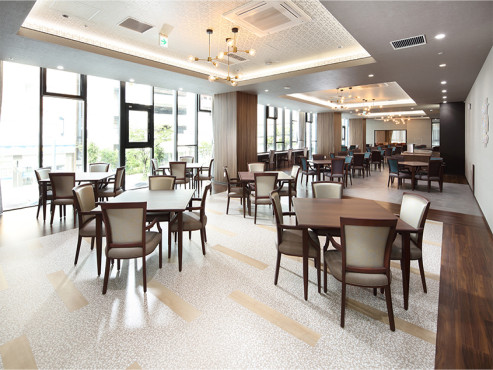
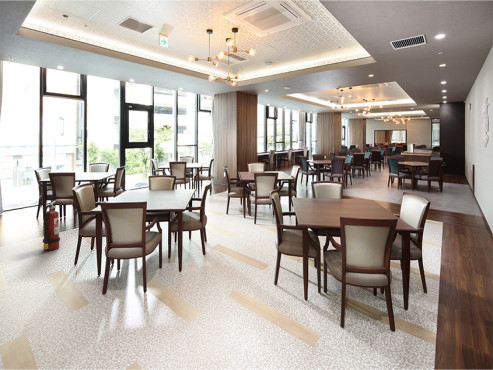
+ fire extinguisher [42,200,61,251]
